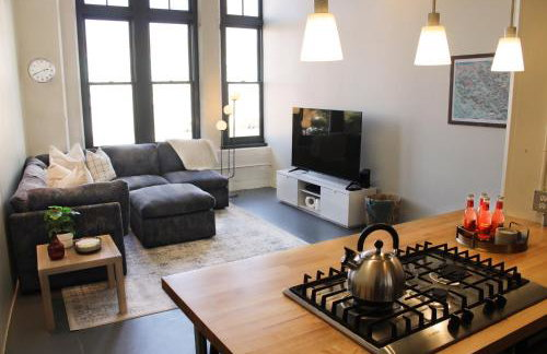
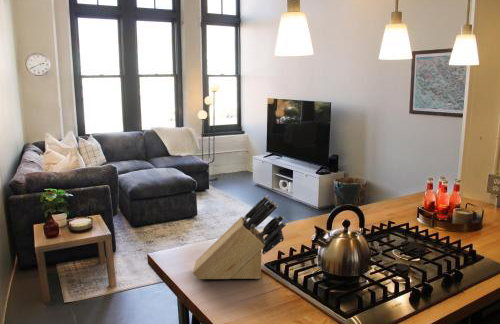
+ knife block [192,195,287,280]
